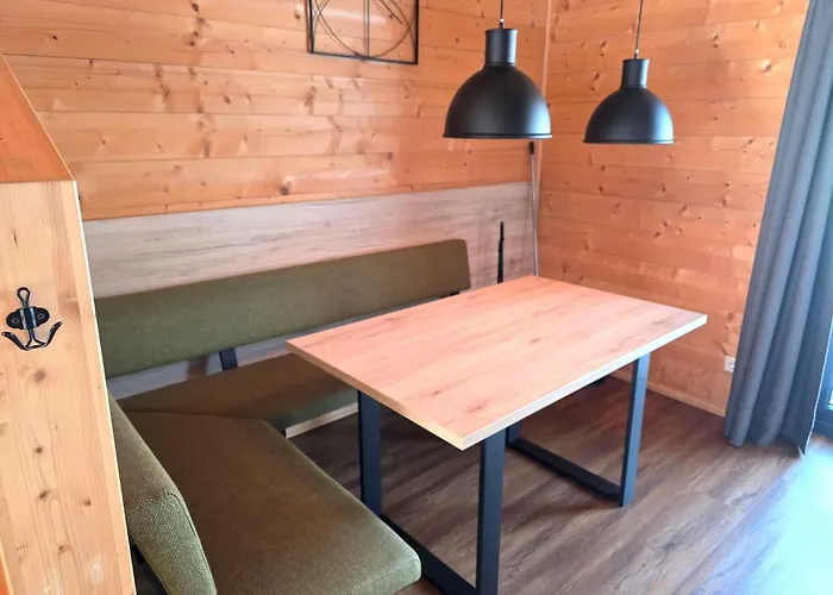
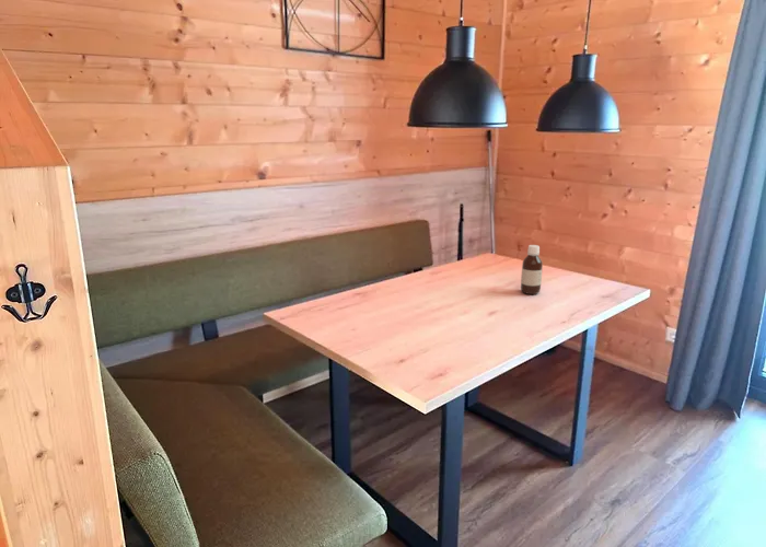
+ bottle [520,244,544,295]
